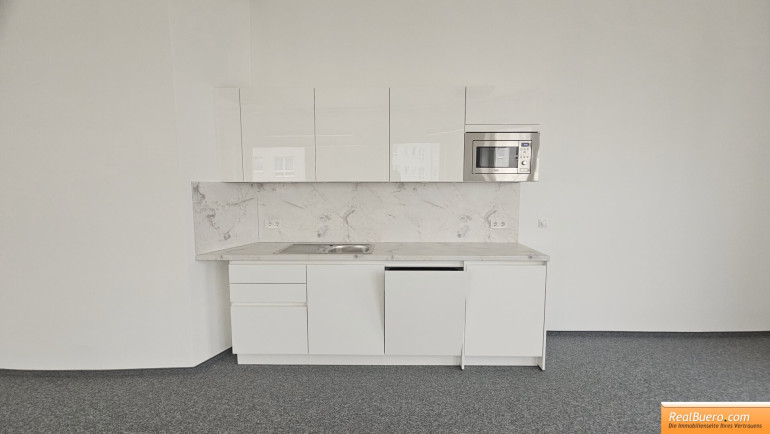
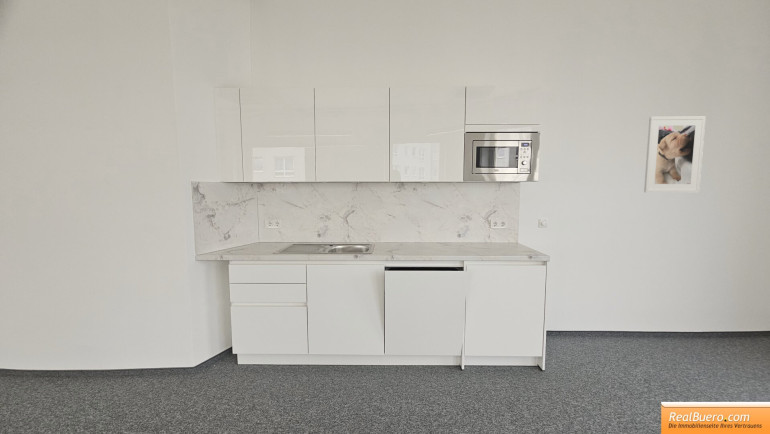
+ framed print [643,116,707,193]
